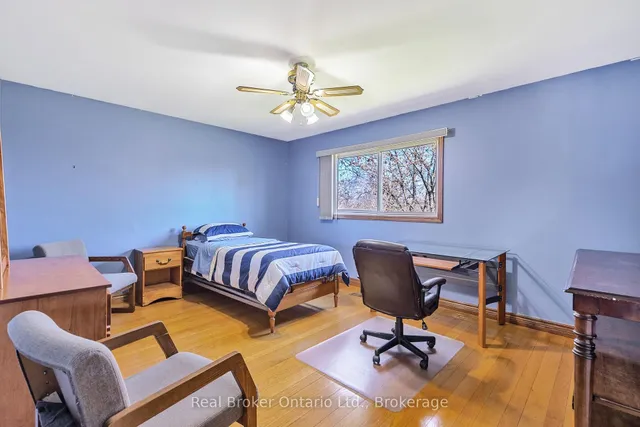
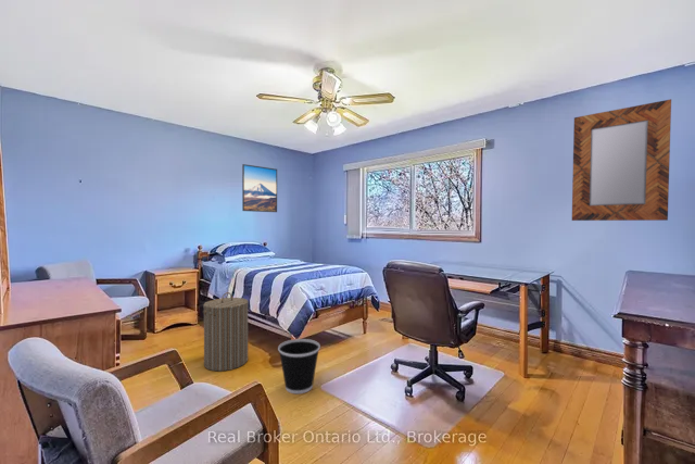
+ home mirror [571,99,672,222]
+ wastebasket [277,338,321,394]
+ laundry hamper [202,291,250,372]
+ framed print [241,163,278,213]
